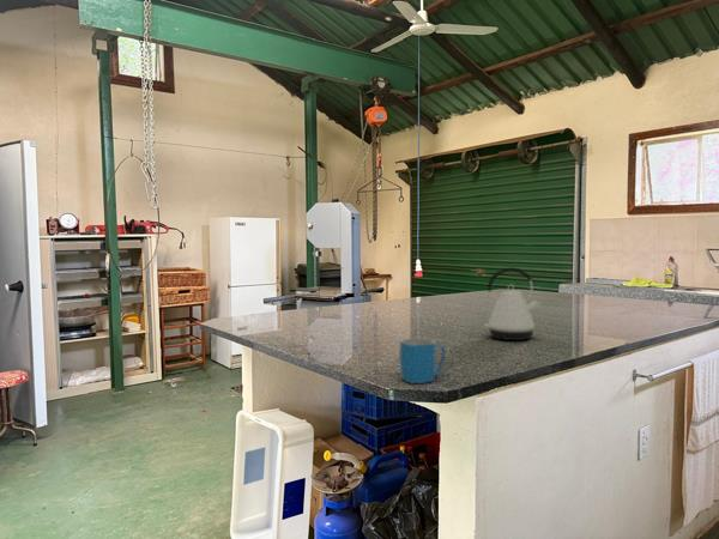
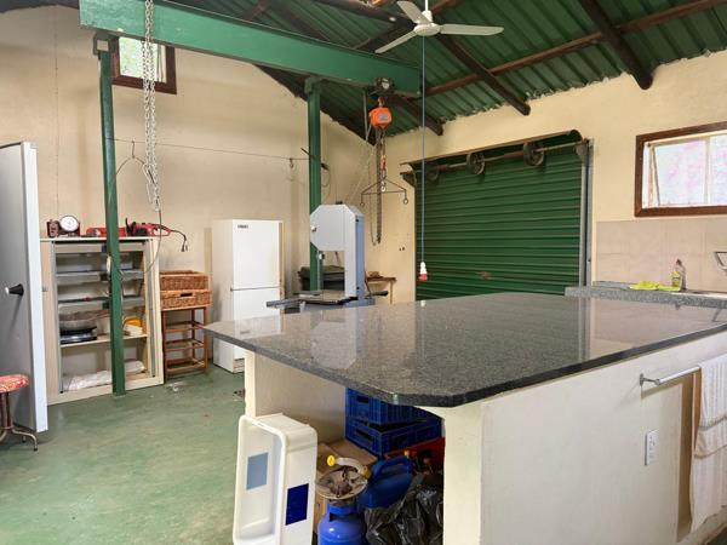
- mug [399,337,447,384]
- kettle [483,266,543,341]
